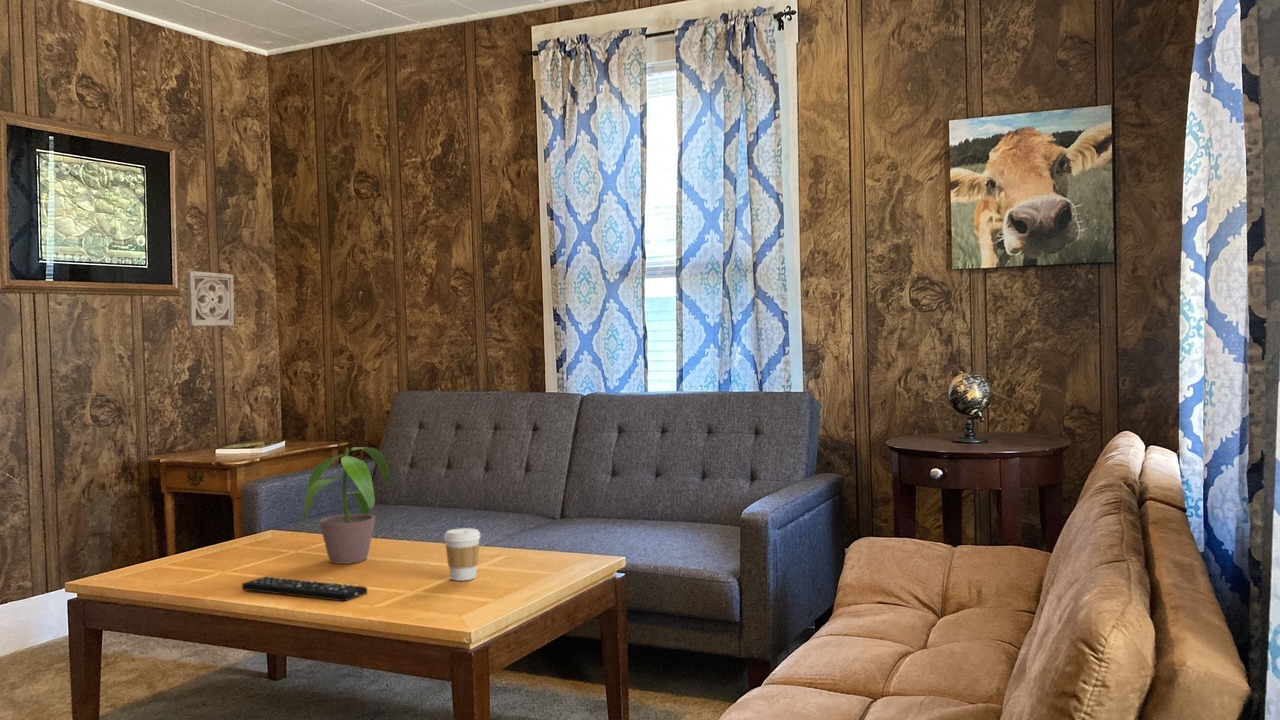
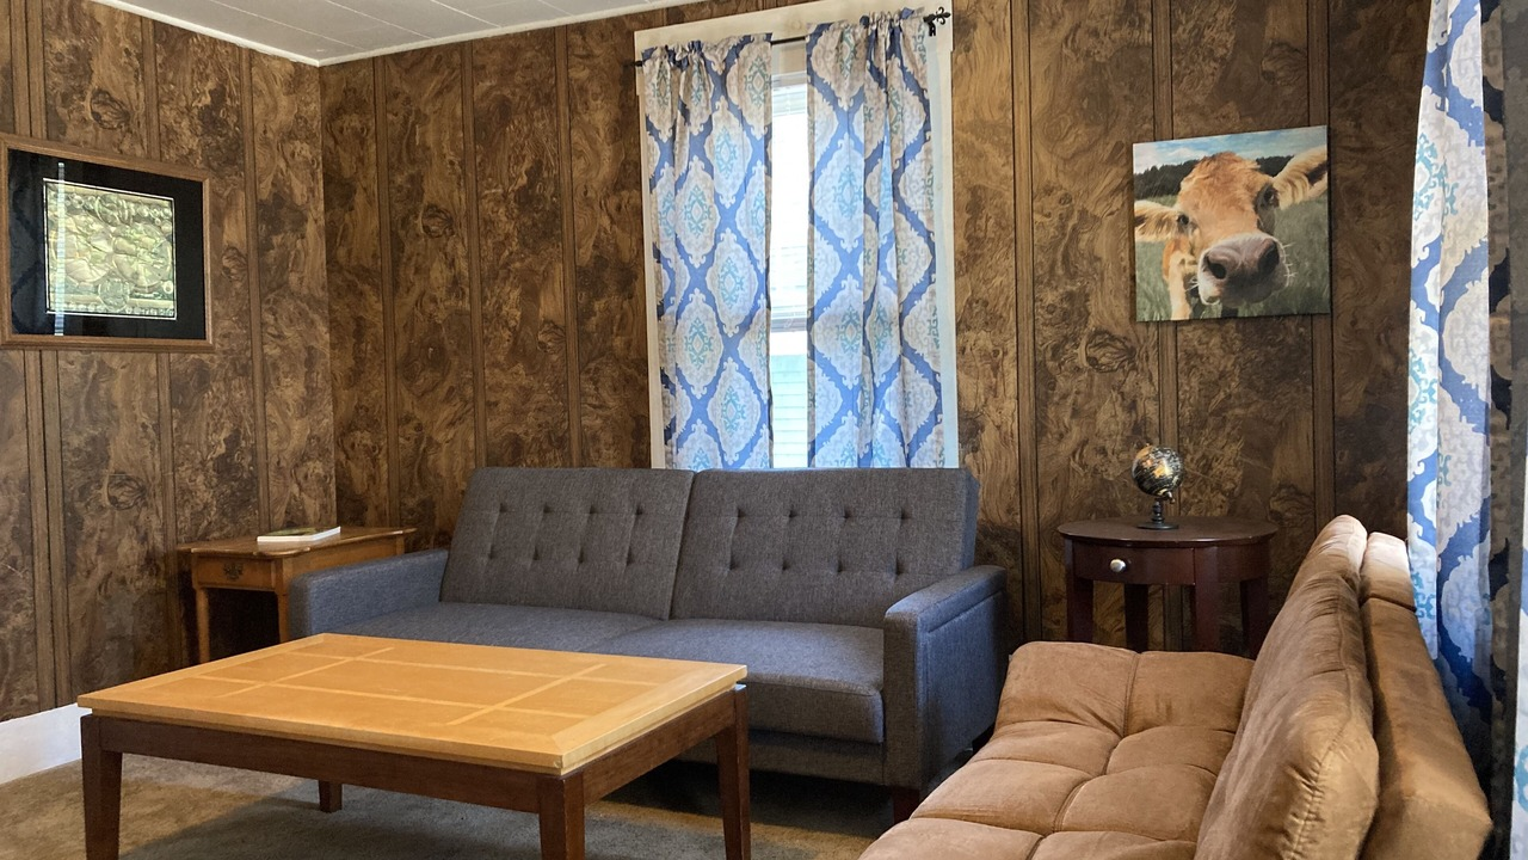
- wall ornament [185,270,235,328]
- coffee cup [443,527,481,582]
- potted plant [300,446,391,565]
- remote control [241,575,368,602]
